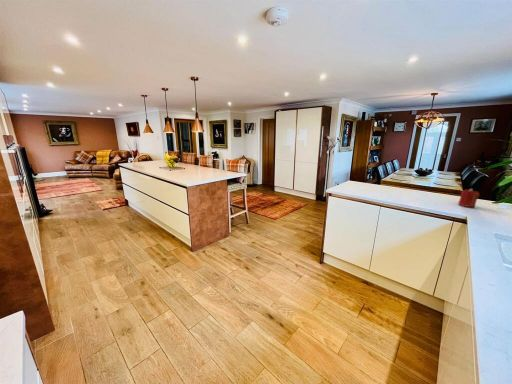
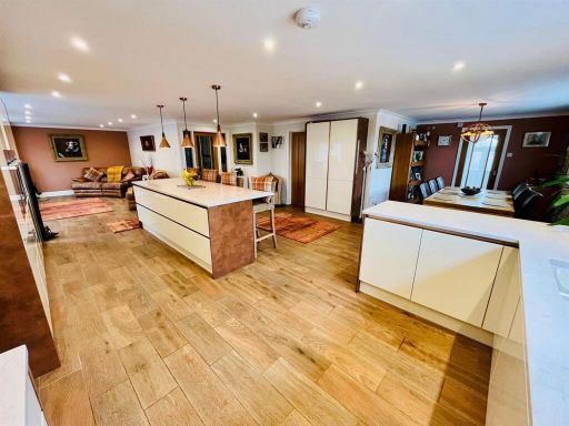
- candle [457,188,480,208]
